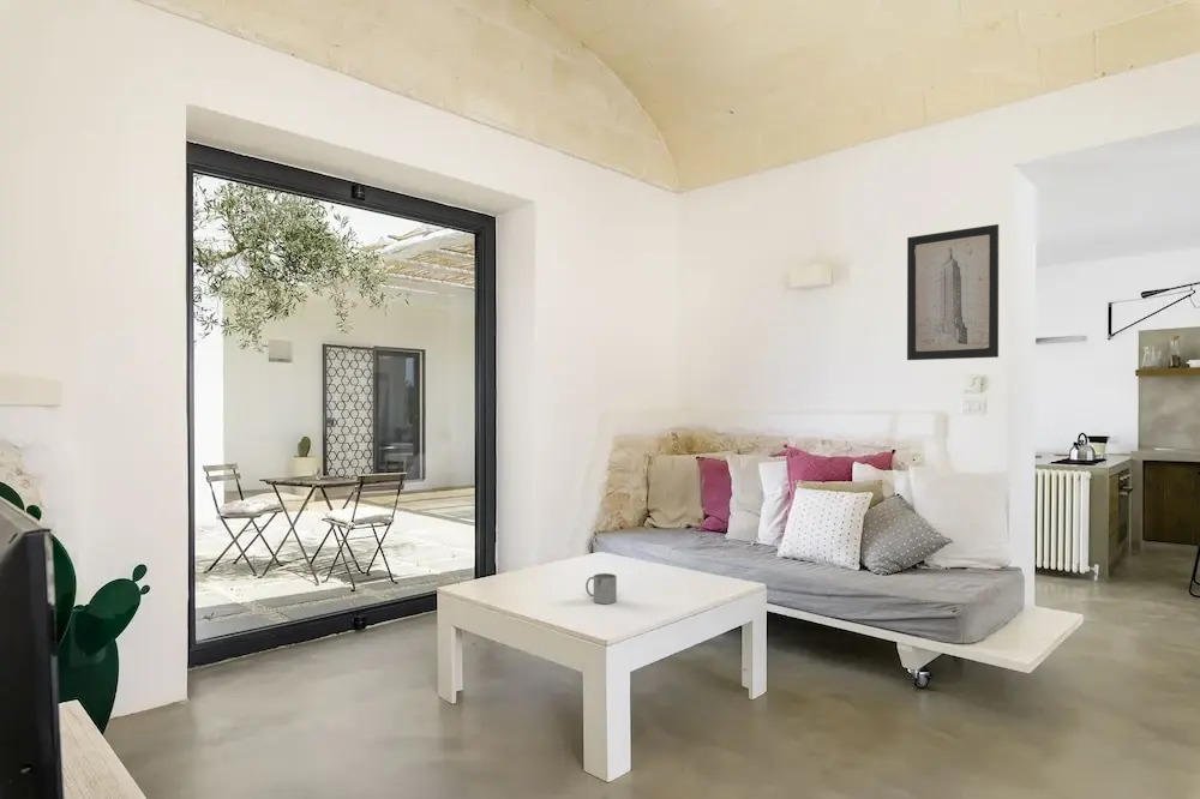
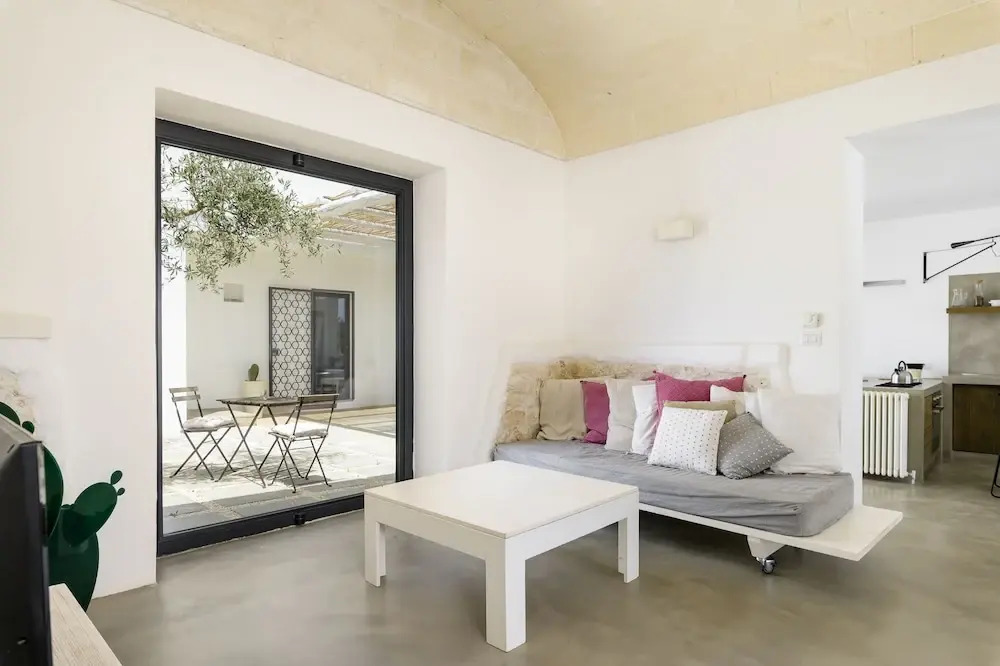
- wall art [906,223,1000,361]
- mug [584,572,618,605]
